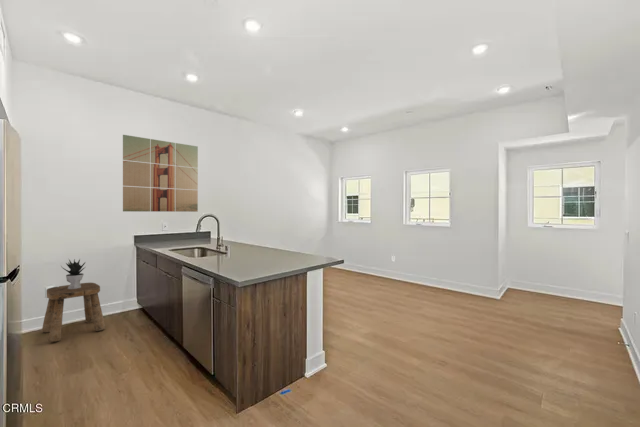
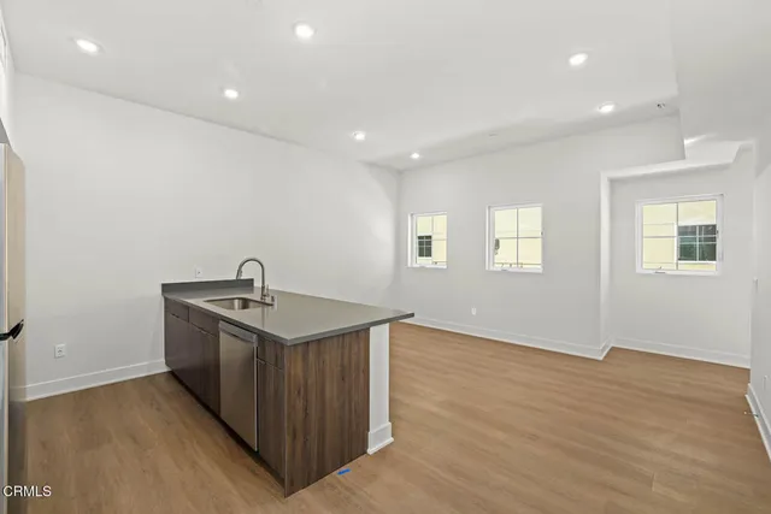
- wall art [122,134,199,213]
- potted plant [60,258,86,289]
- stool [41,282,106,343]
